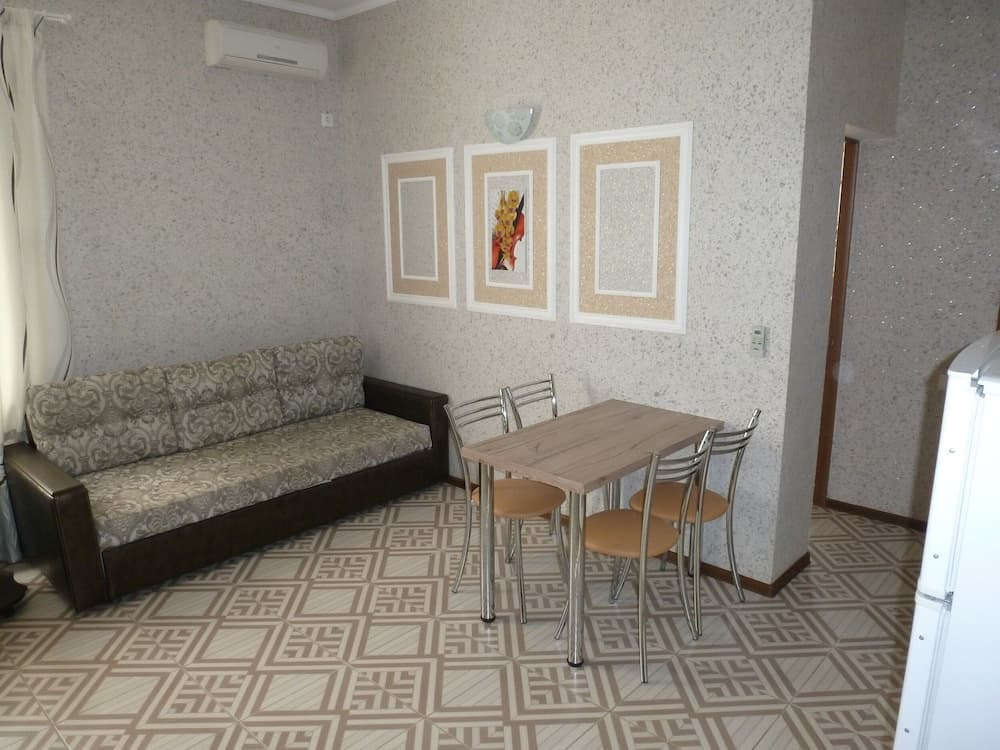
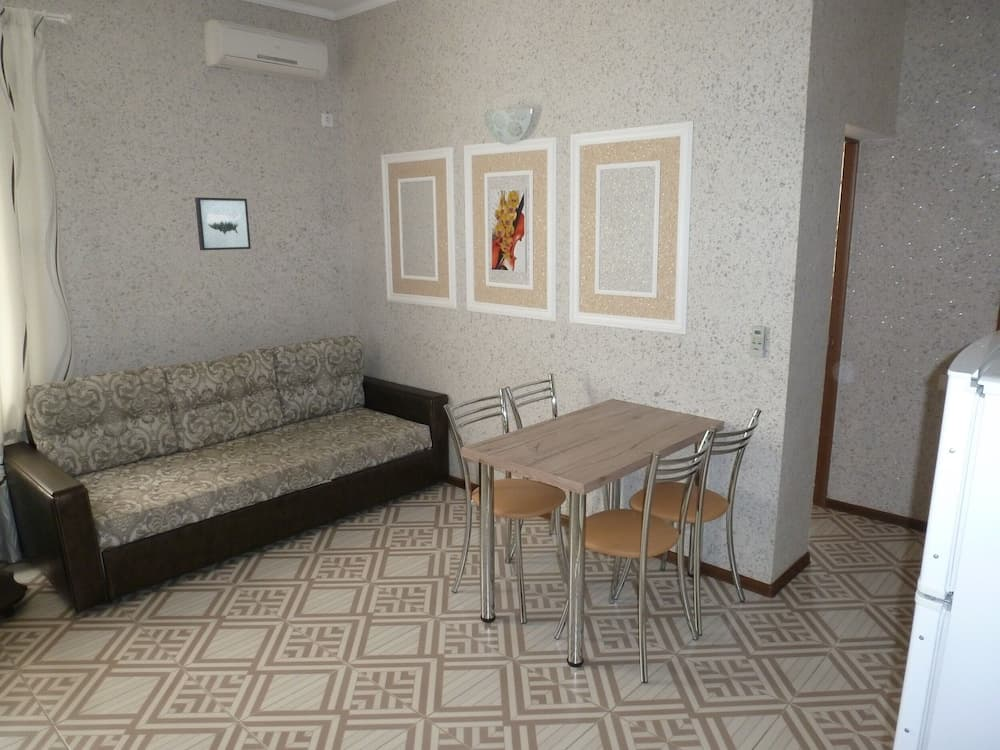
+ wall art [194,197,252,251]
